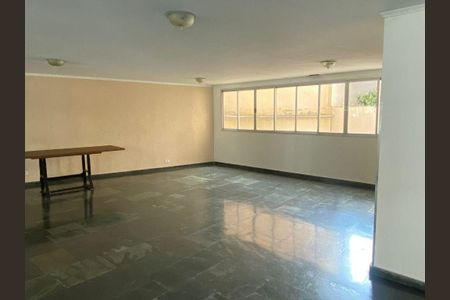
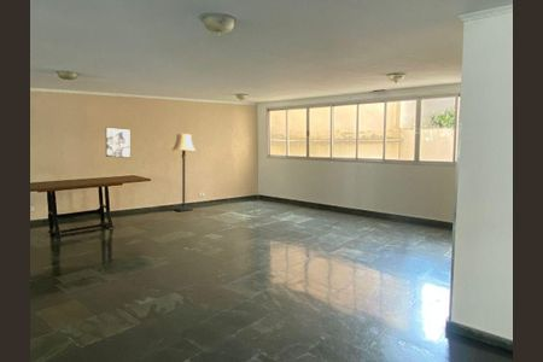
+ wall art [105,127,132,159]
+ lamp [170,133,197,212]
